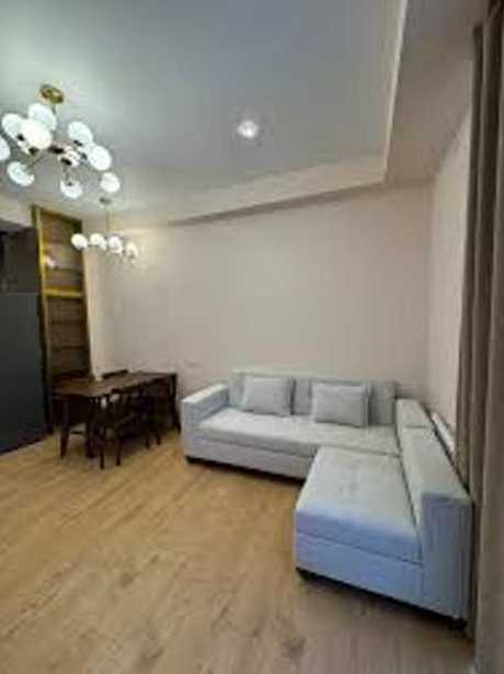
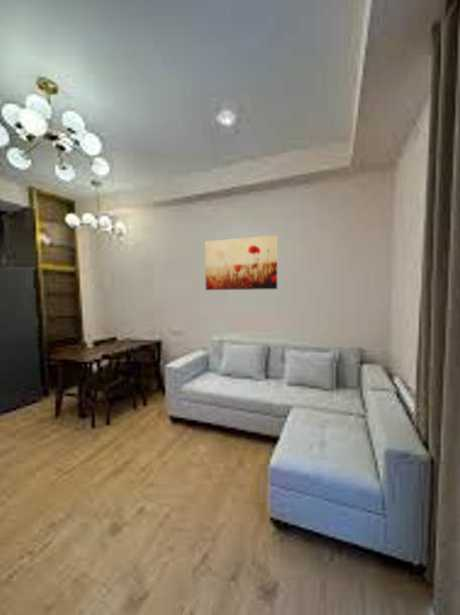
+ wall art [204,234,278,291]
